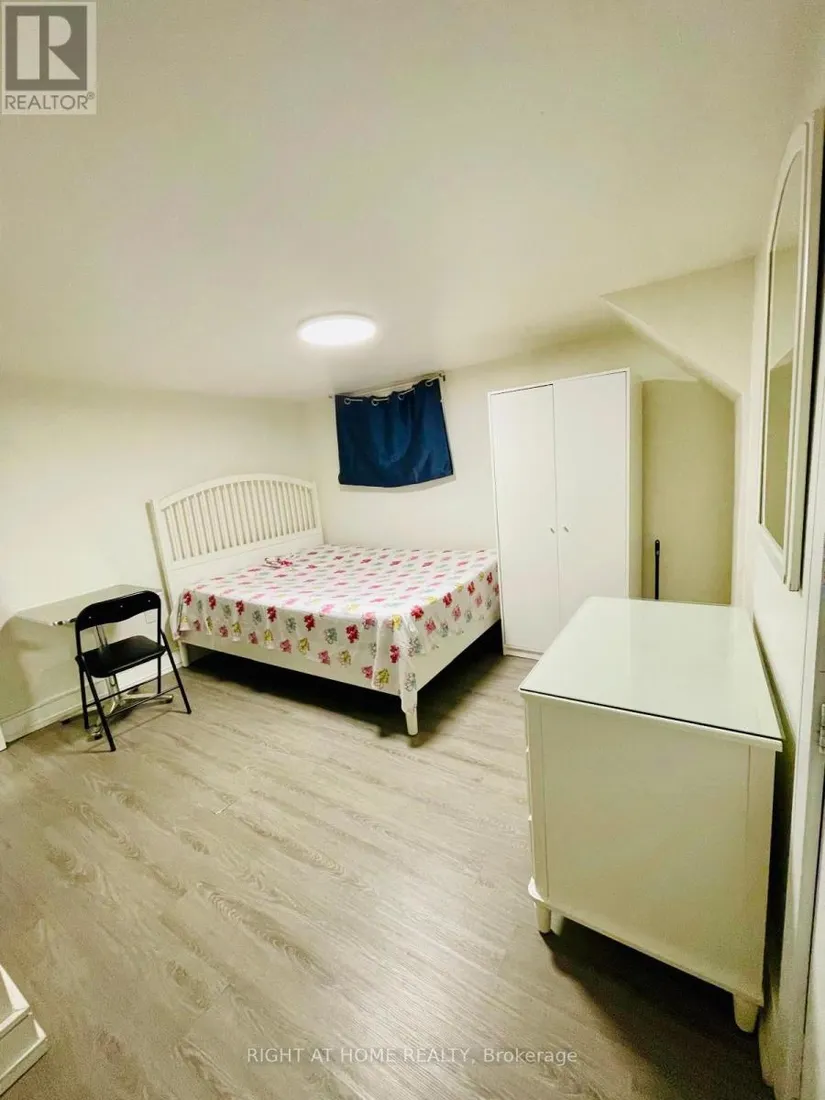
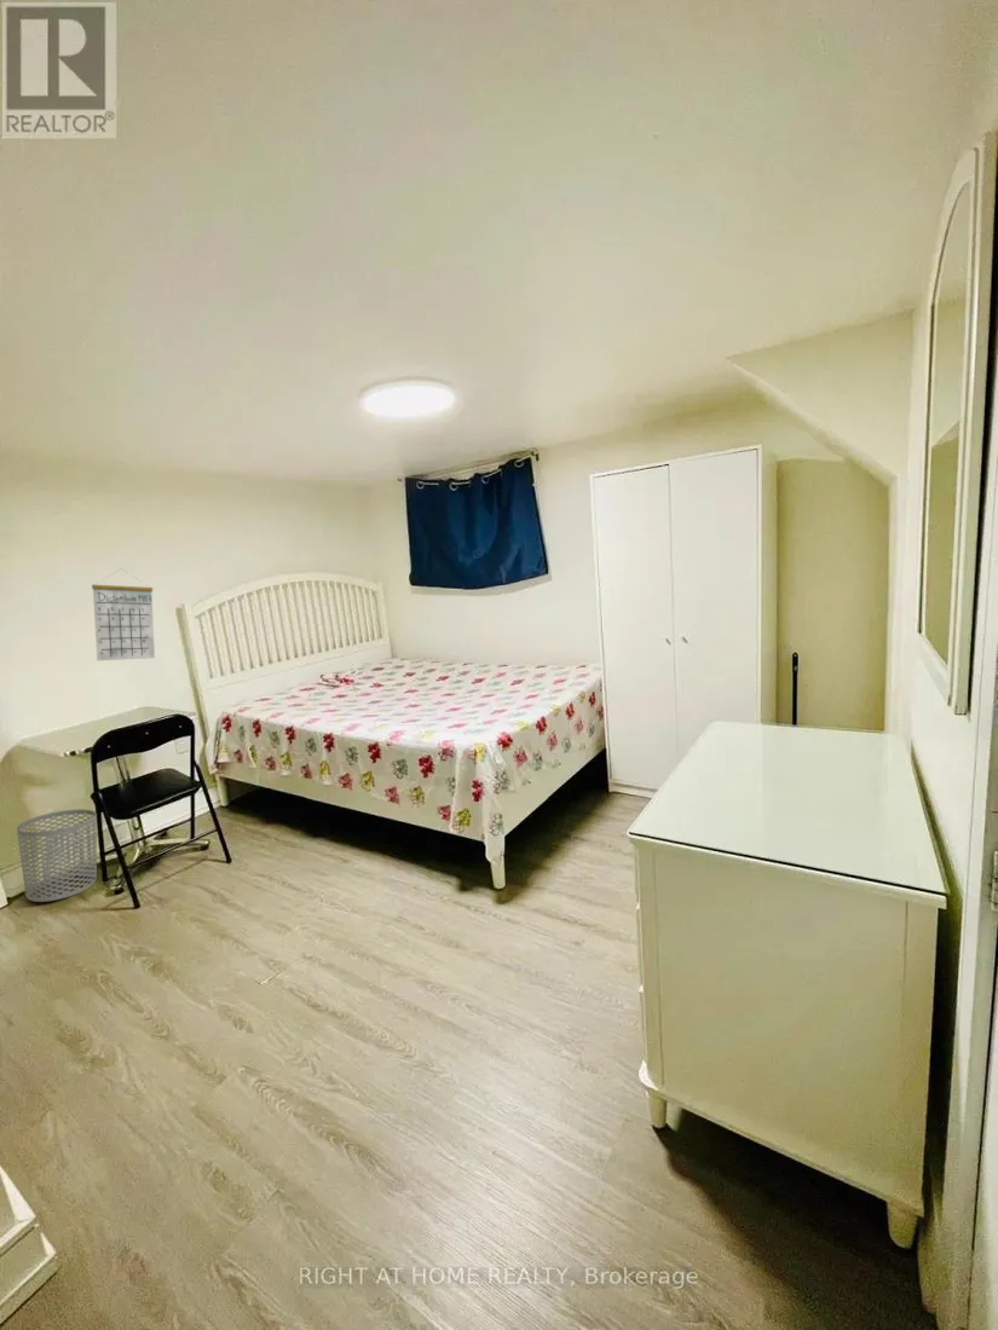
+ calendar [91,567,156,661]
+ waste bin [16,808,98,903]
